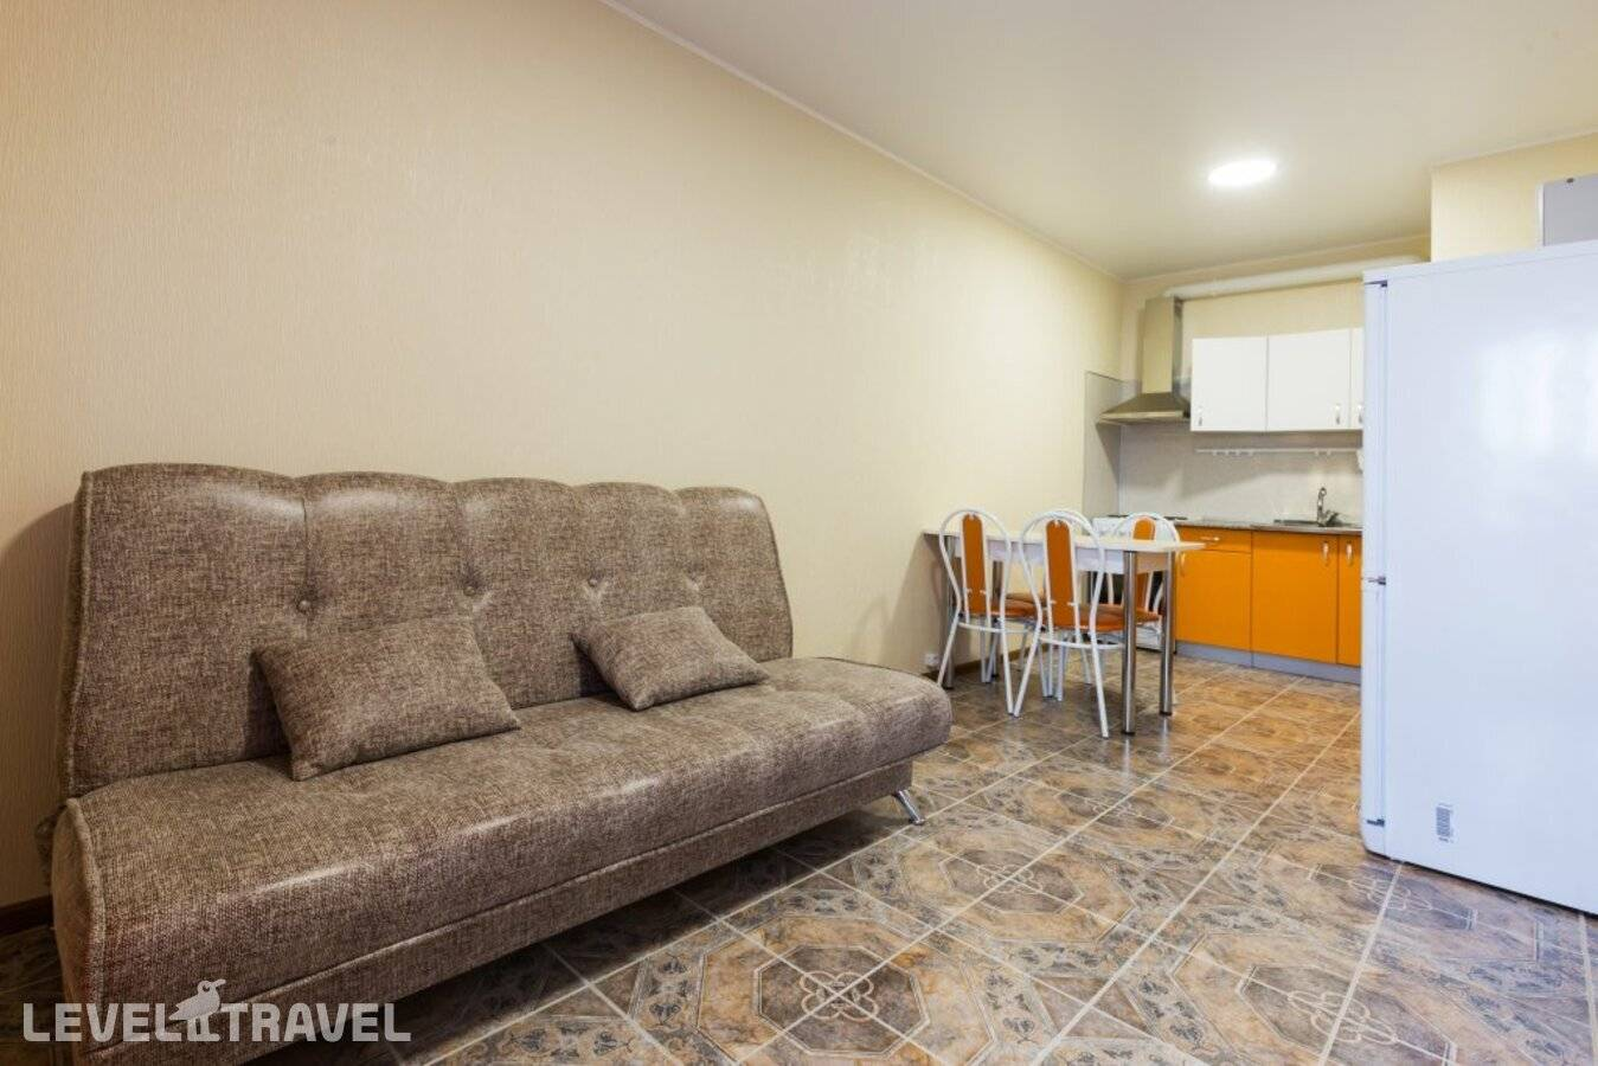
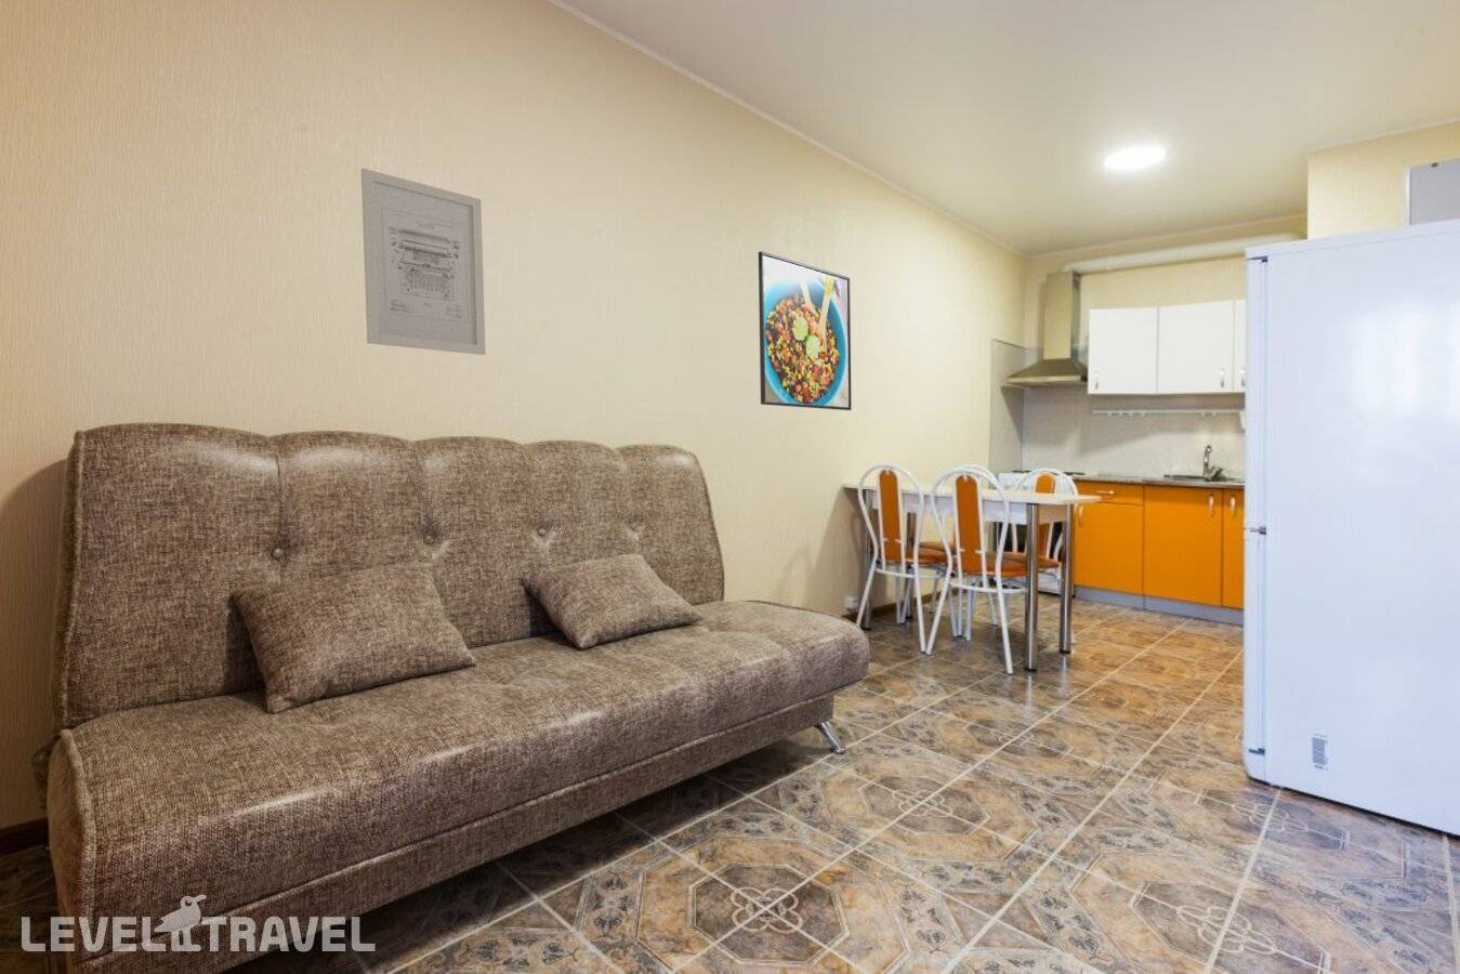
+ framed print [758,250,852,411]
+ wall art [361,166,487,357]
